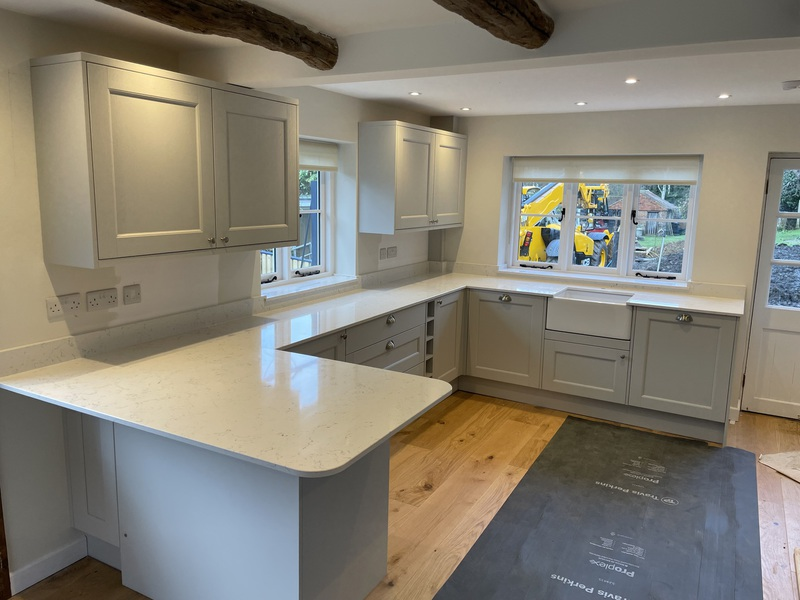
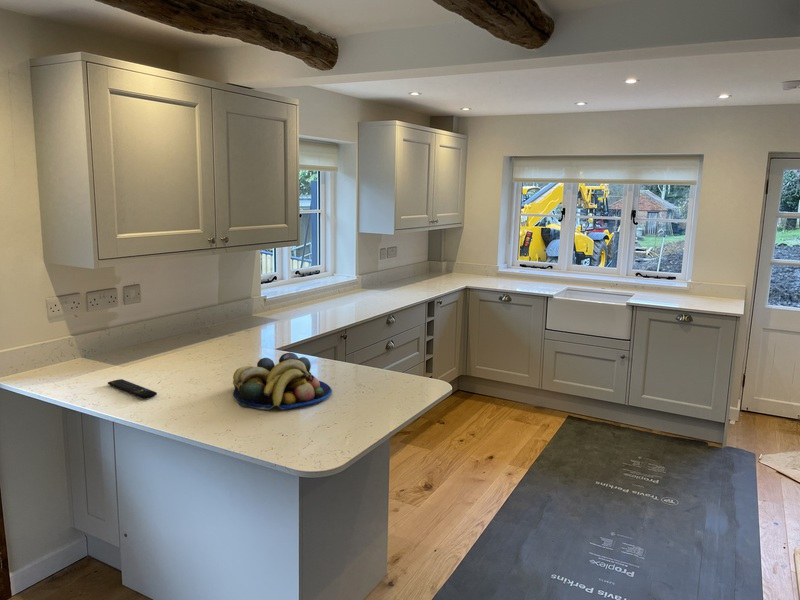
+ fruit bowl [232,352,333,411]
+ remote control [107,378,158,400]
